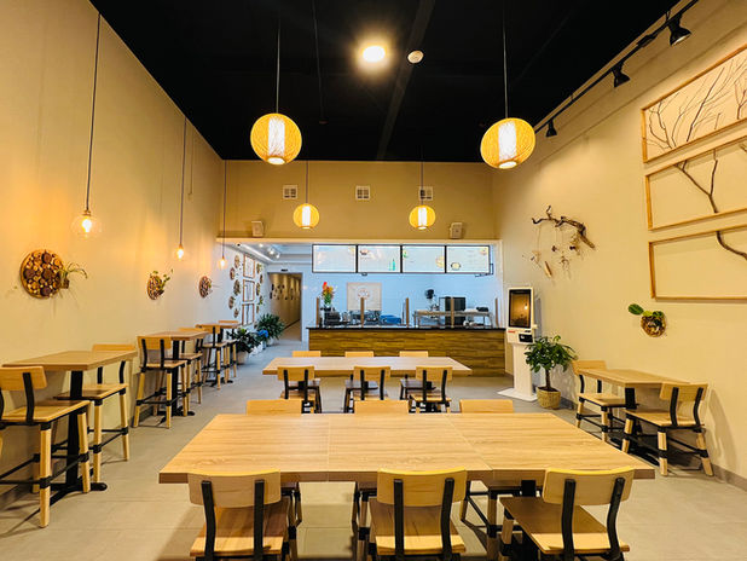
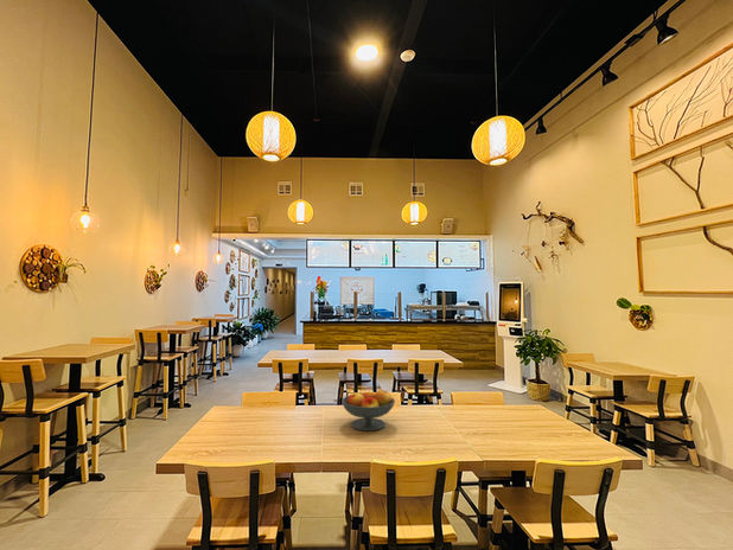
+ fruit bowl [340,389,396,431]
